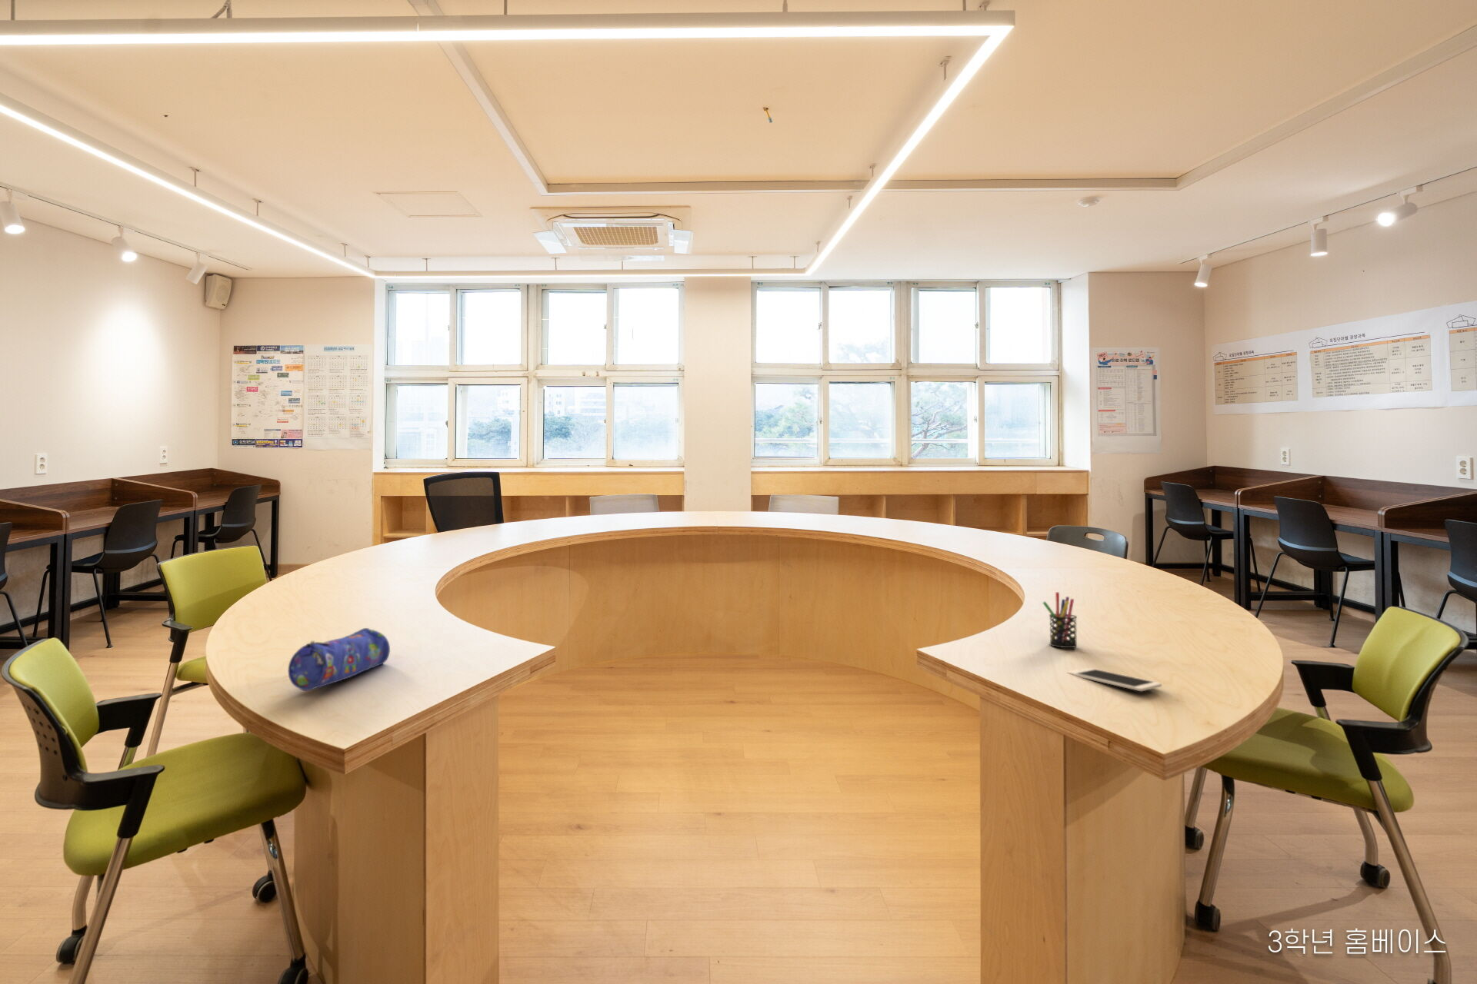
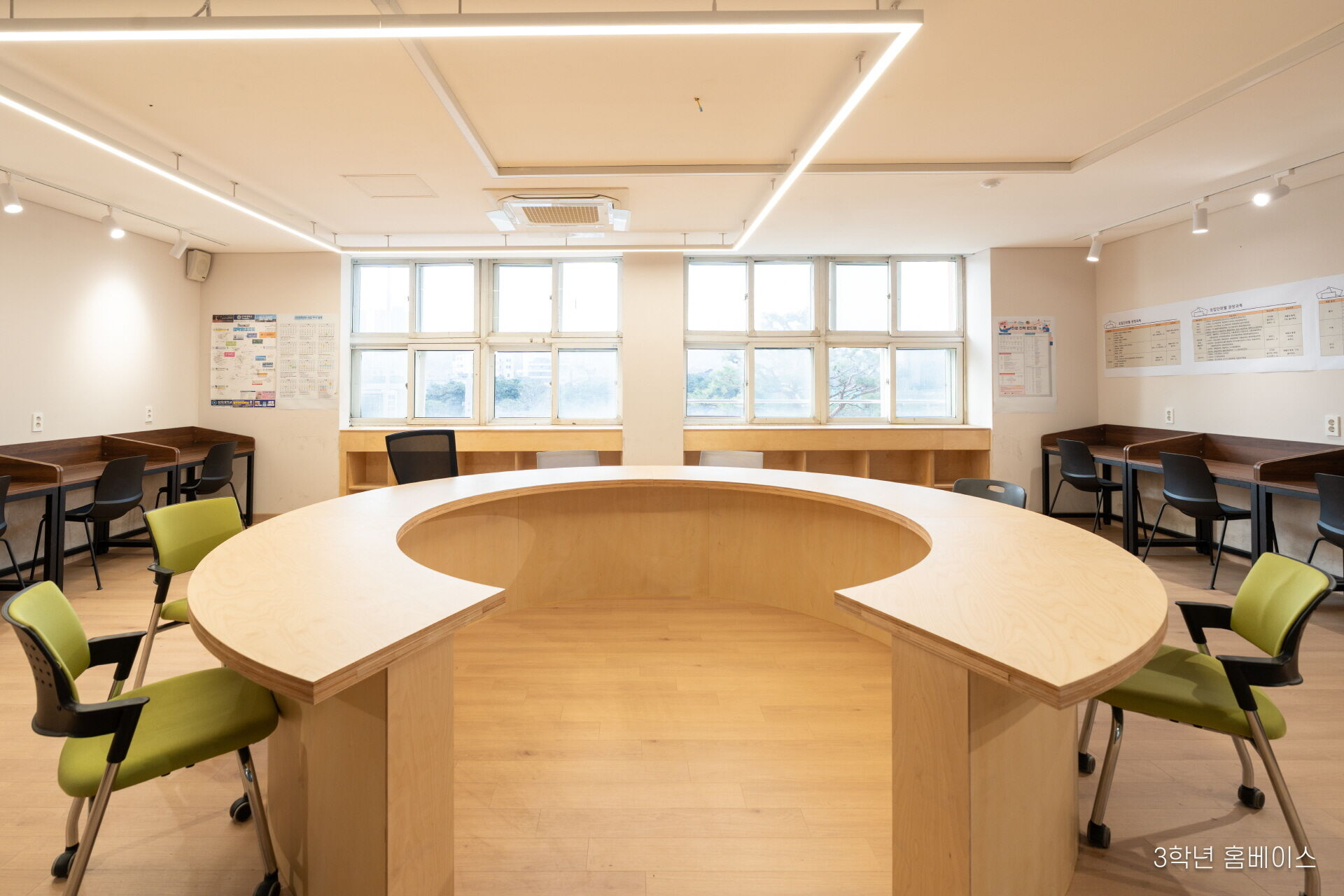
- pencil case [288,627,391,691]
- cell phone [1066,668,1163,692]
- pen holder [1042,591,1078,649]
